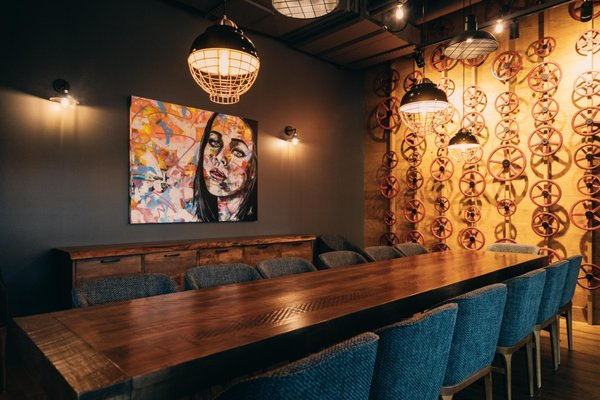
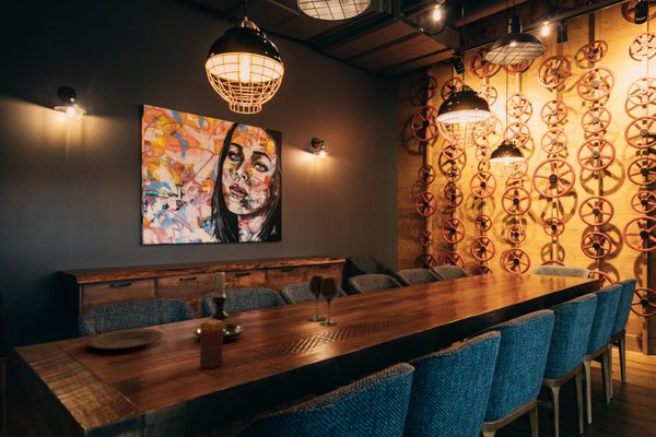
+ candle holder [192,268,245,342]
+ plate [85,328,164,352]
+ candle [199,319,224,370]
+ wine glass [307,274,340,328]
